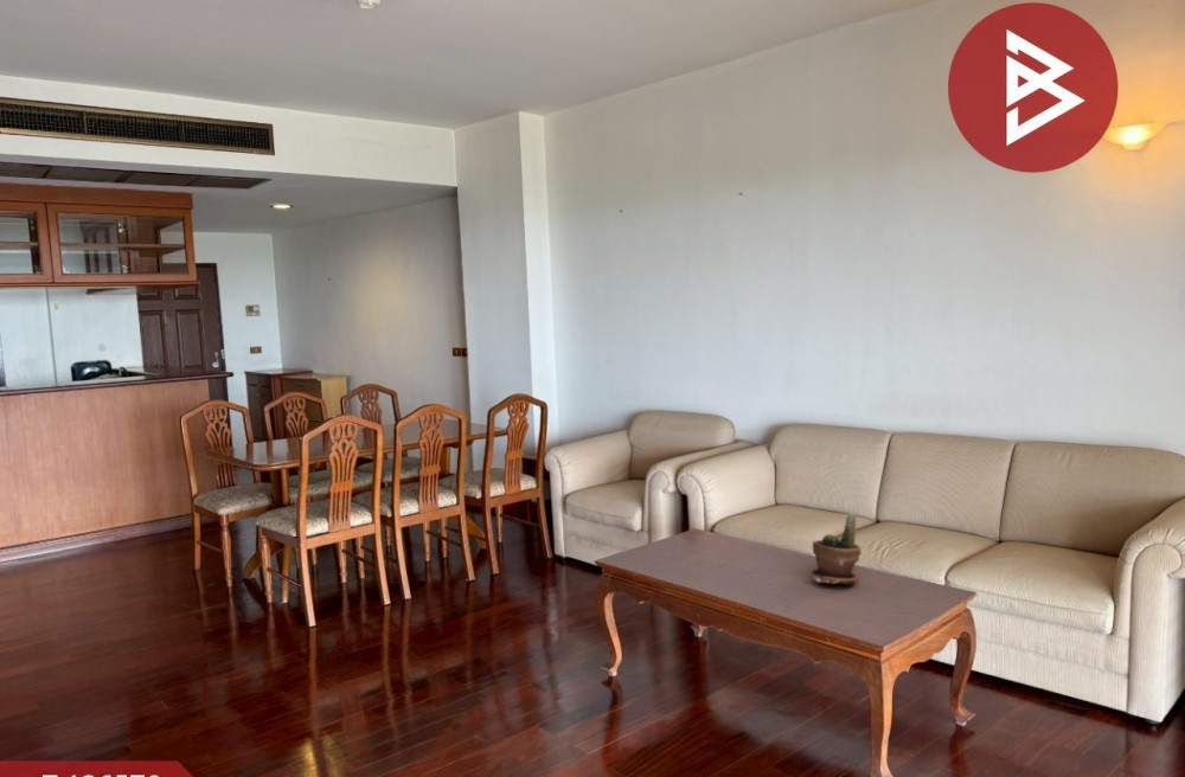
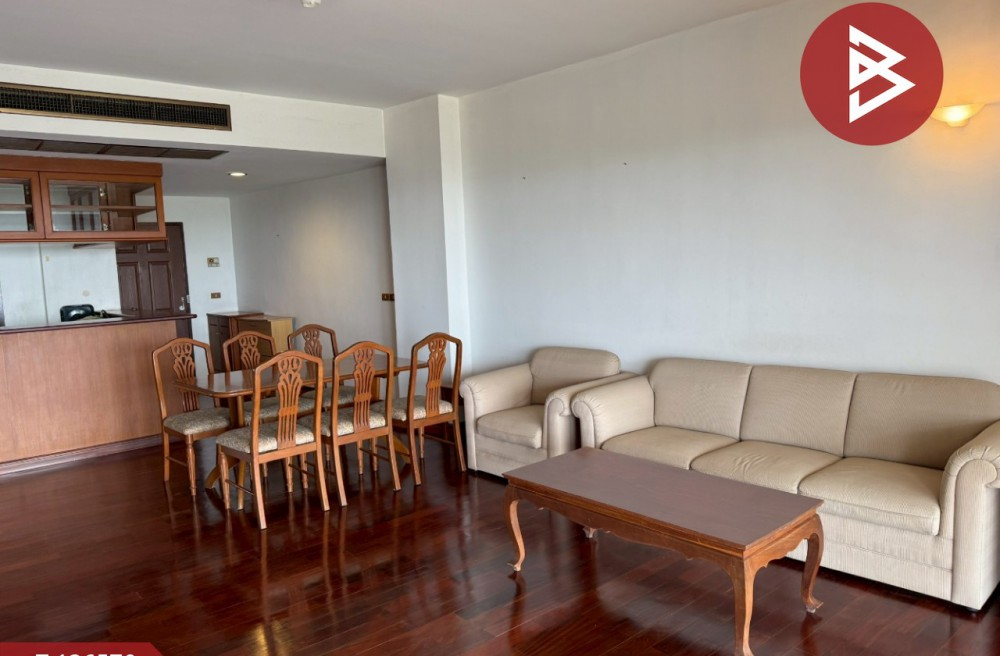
- potted plant [811,512,863,586]
